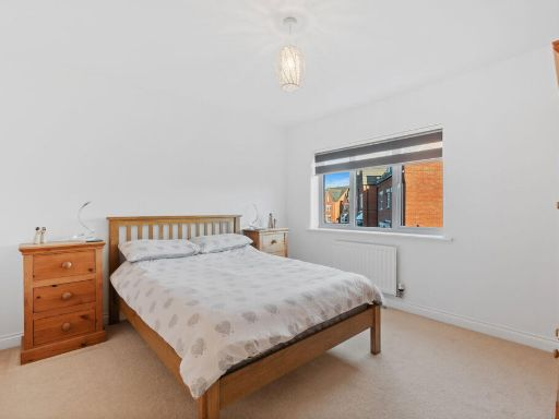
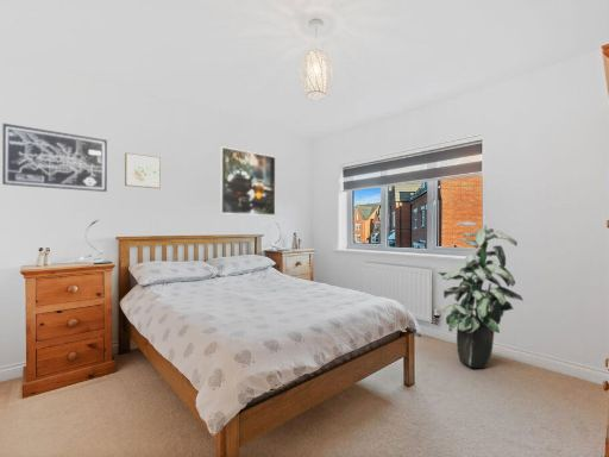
+ indoor plant [437,220,523,369]
+ wall art [124,151,162,189]
+ wall art [1,123,108,193]
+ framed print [219,145,277,217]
